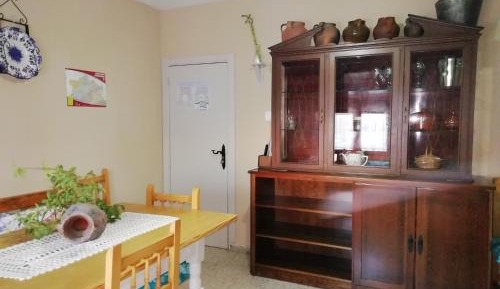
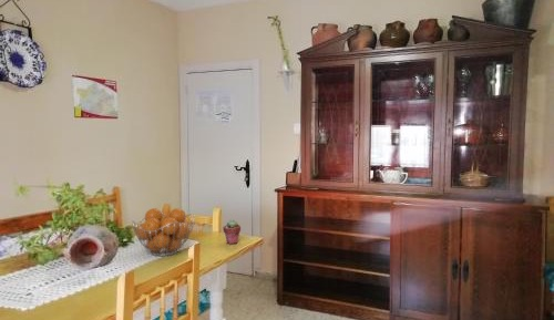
+ fruit basket [131,207,196,257]
+ potted succulent [222,218,242,245]
